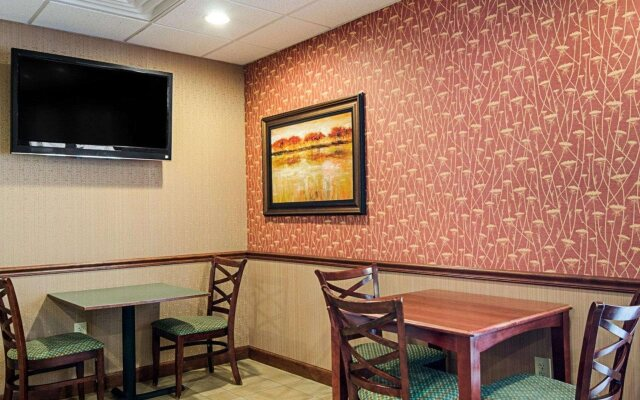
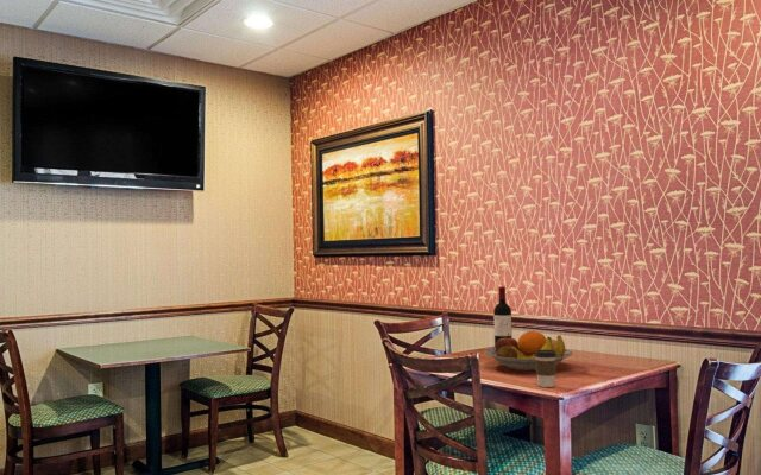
+ wine bottle [492,285,514,348]
+ fruit bowl [483,330,574,372]
+ coffee cup [534,350,556,388]
